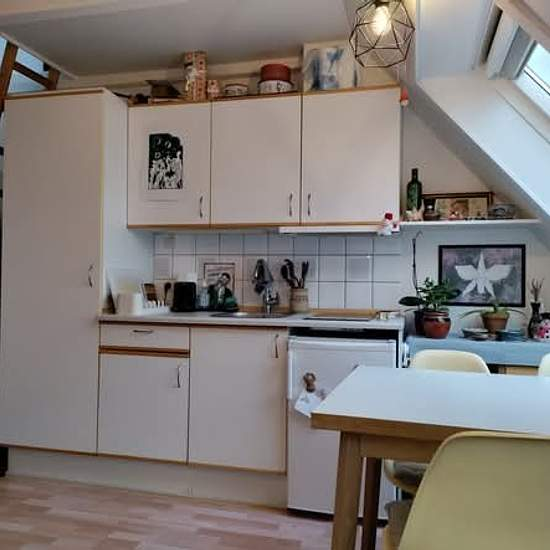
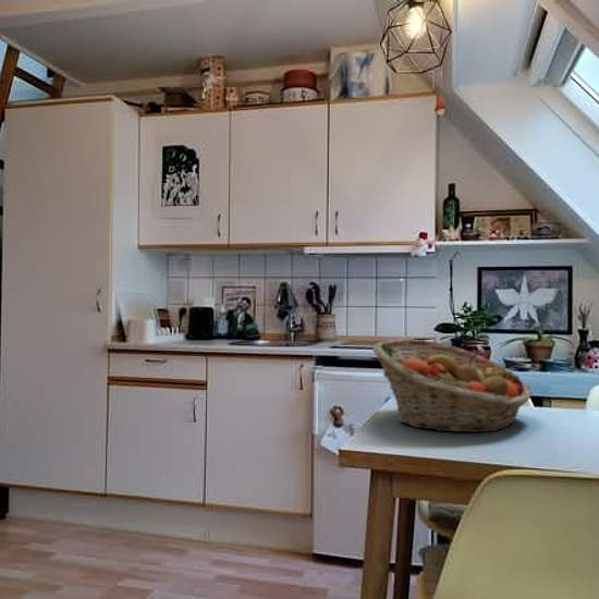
+ fruit basket [371,338,534,433]
